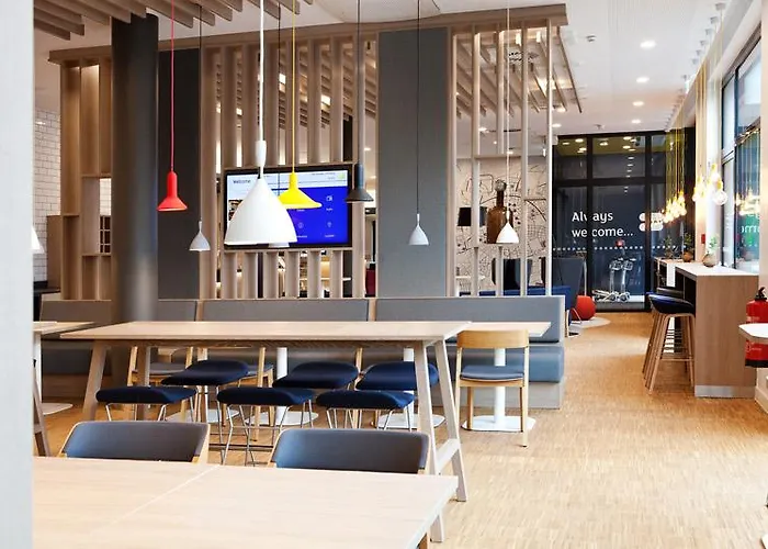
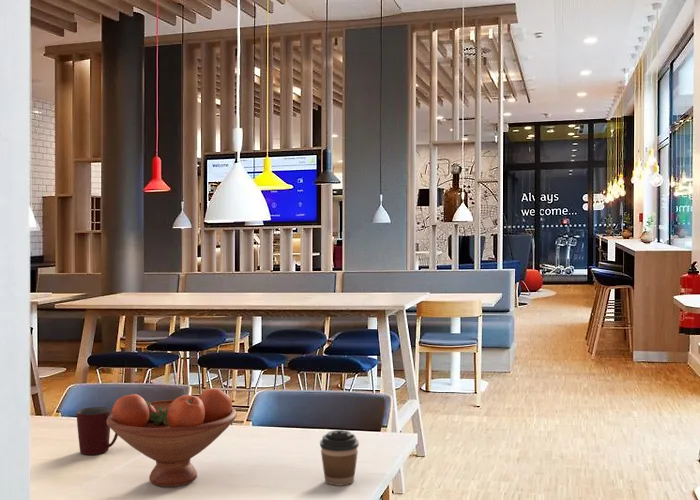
+ mug [76,406,119,456]
+ fruit bowl [106,387,238,488]
+ coffee cup [319,429,360,487]
